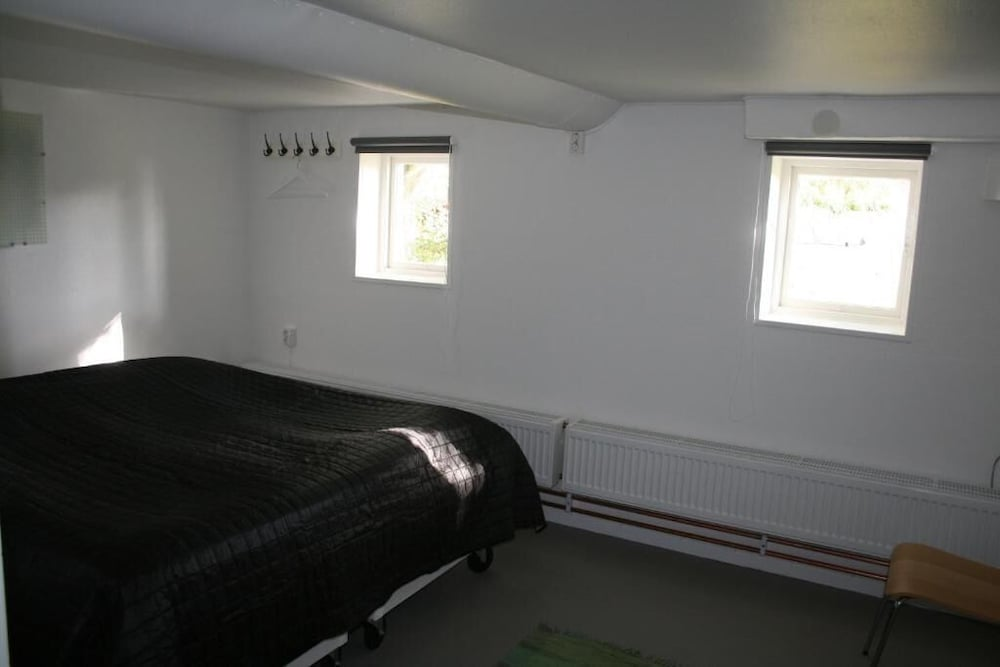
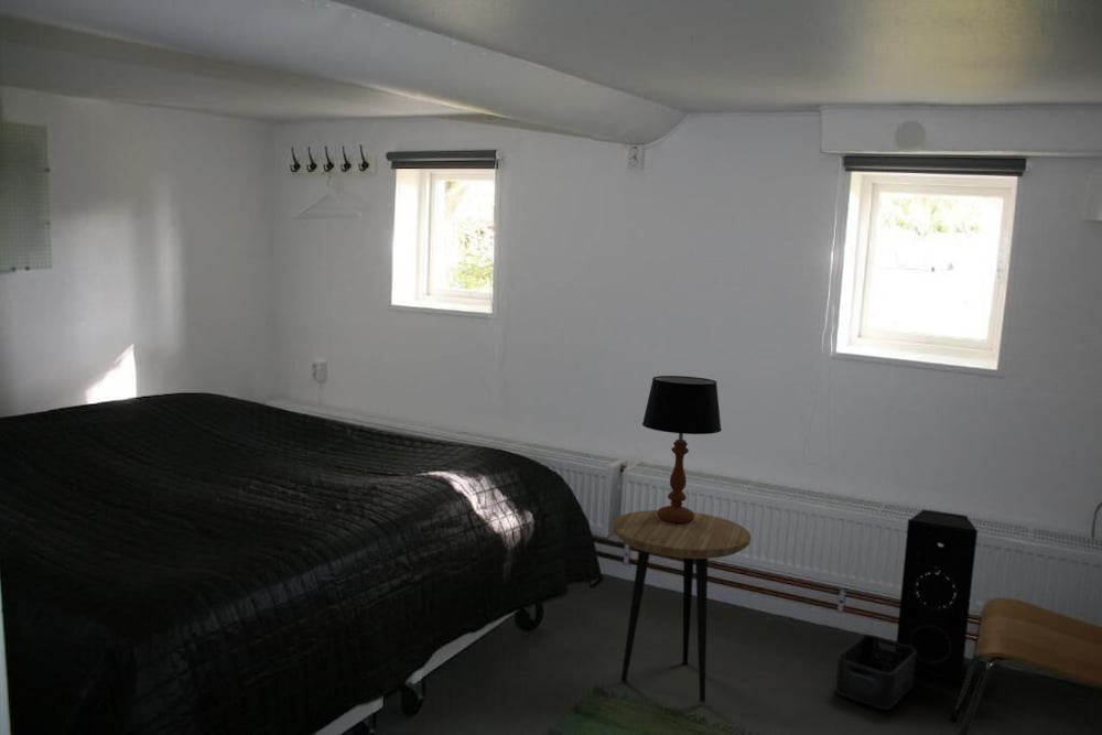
+ storage bin [834,634,917,711]
+ side table [611,509,752,704]
+ table lamp [641,375,723,525]
+ speaker [895,508,980,684]
